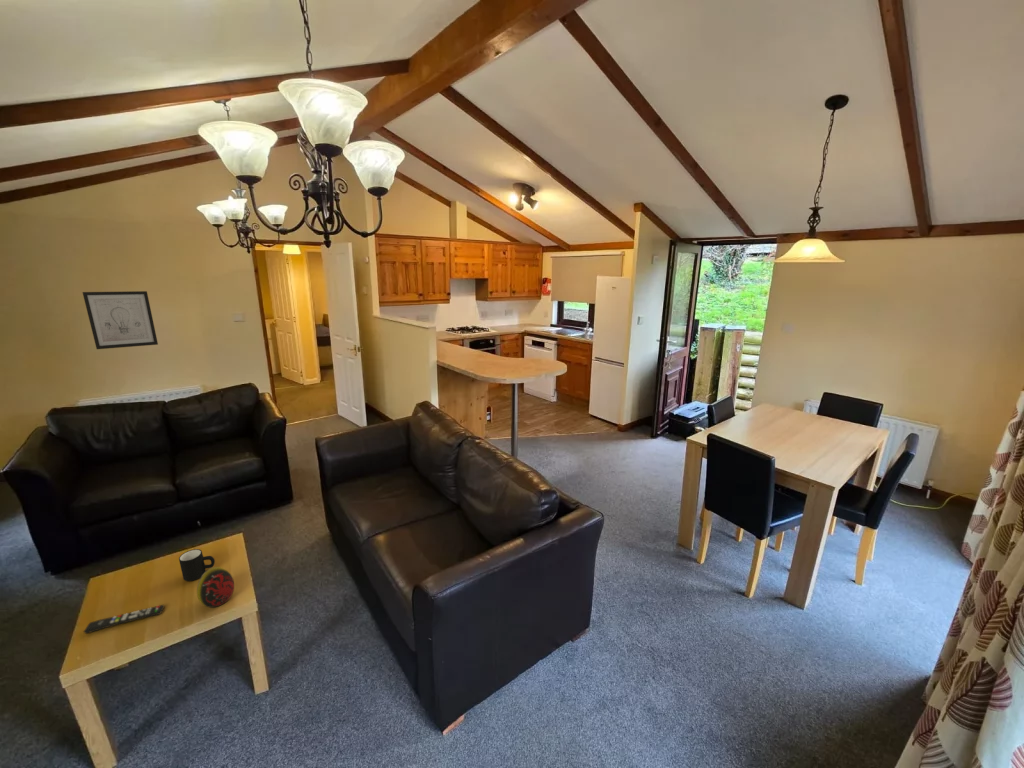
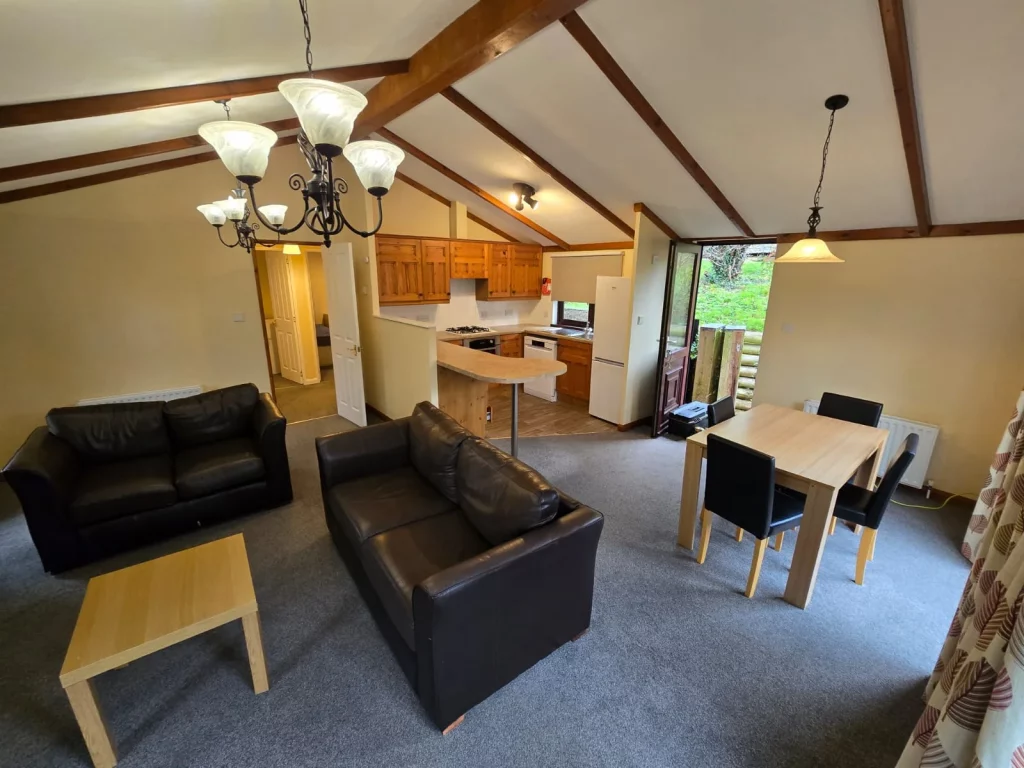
- mug [178,548,216,582]
- decorative egg [196,566,235,609]
- remote control [83,604,165,635]
- wall art [82,290,159,350]
